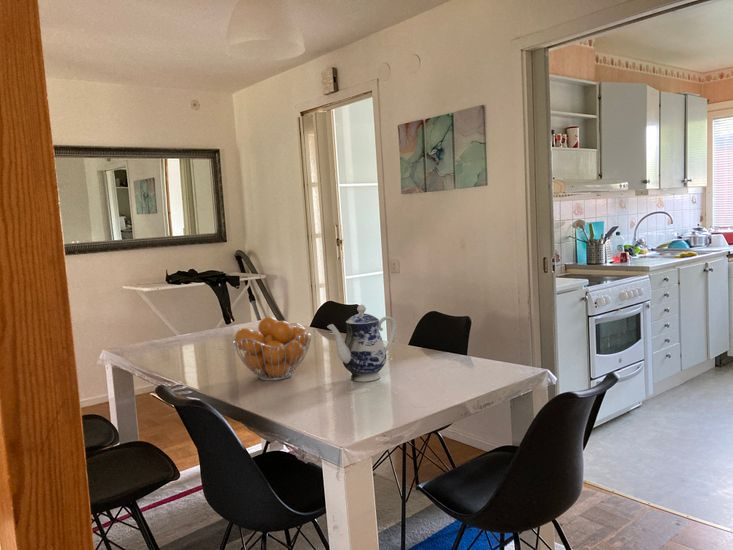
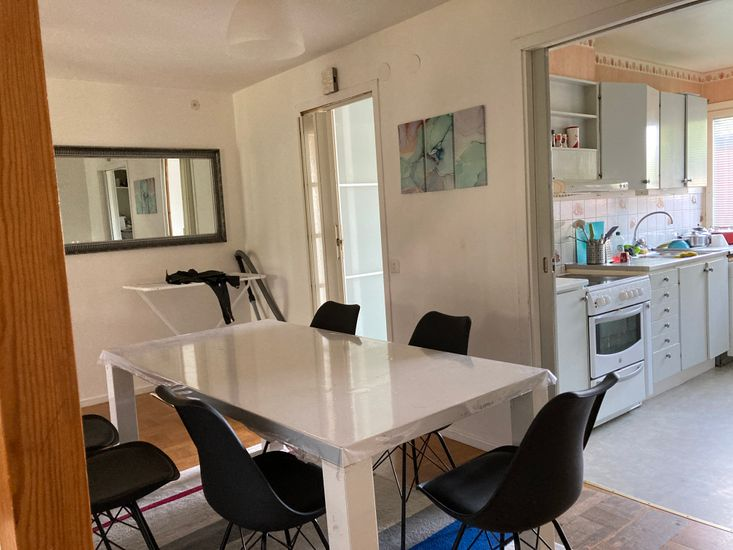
- fruit basket [233,316,313,382]
- teapot [326,304,397,383]
